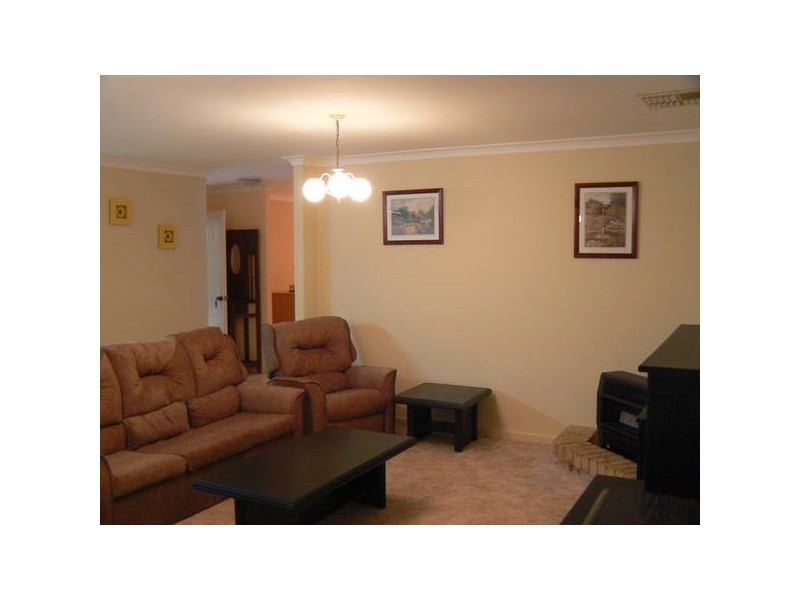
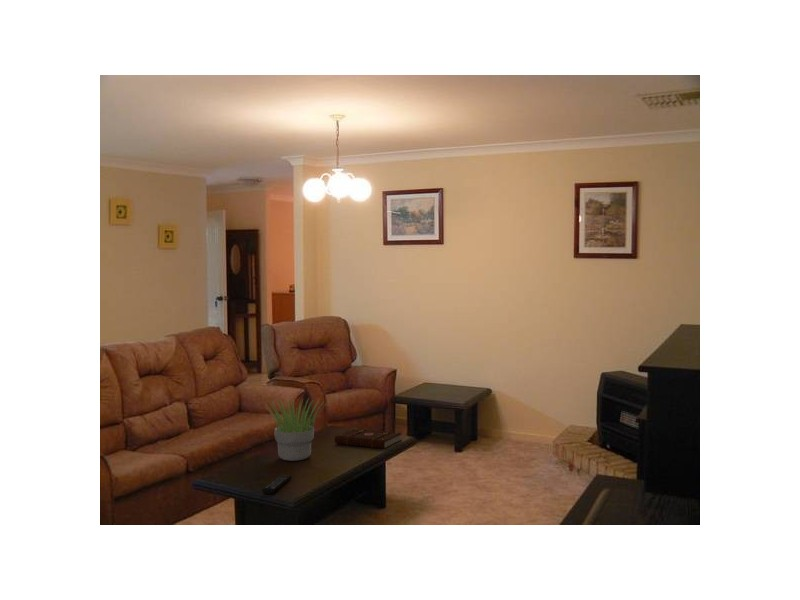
+ book [334,428,403,449]
+ remote control [261,474,293,495]
+ potted plant [263,397,327,462]
